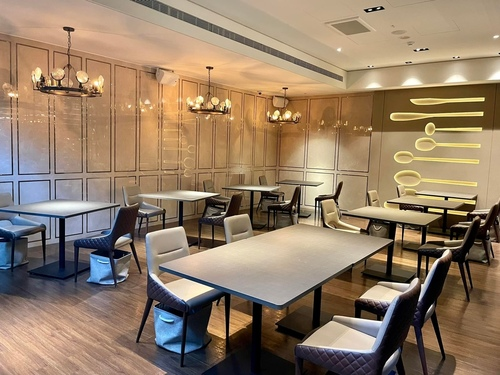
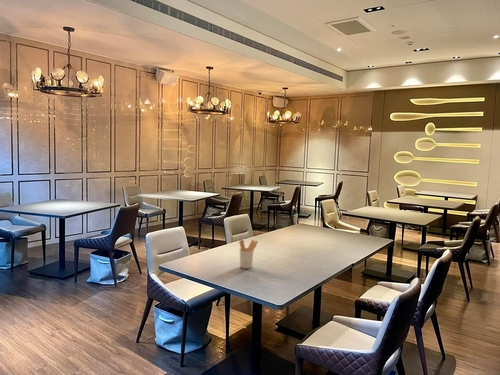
+ utensil holder [238,239,259,269]
